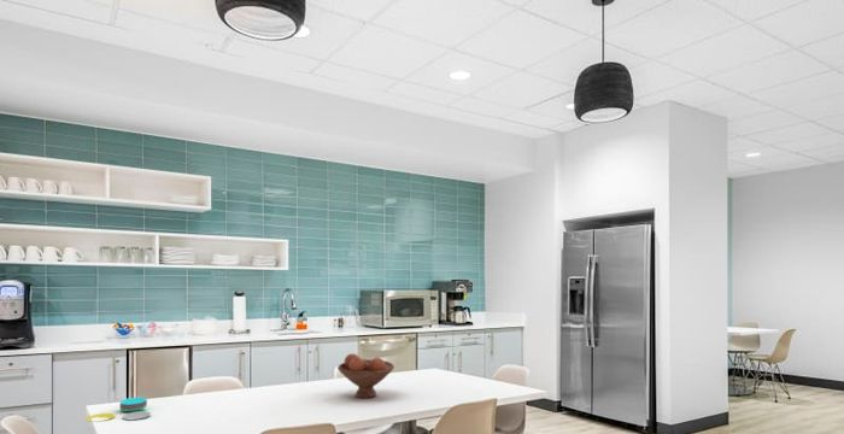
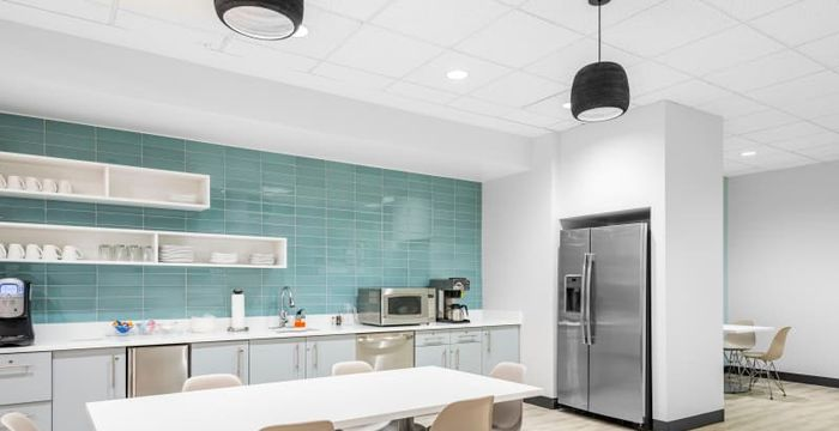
- fruit bowl [336,353,395,399]
- plate [84,397,152,423]
